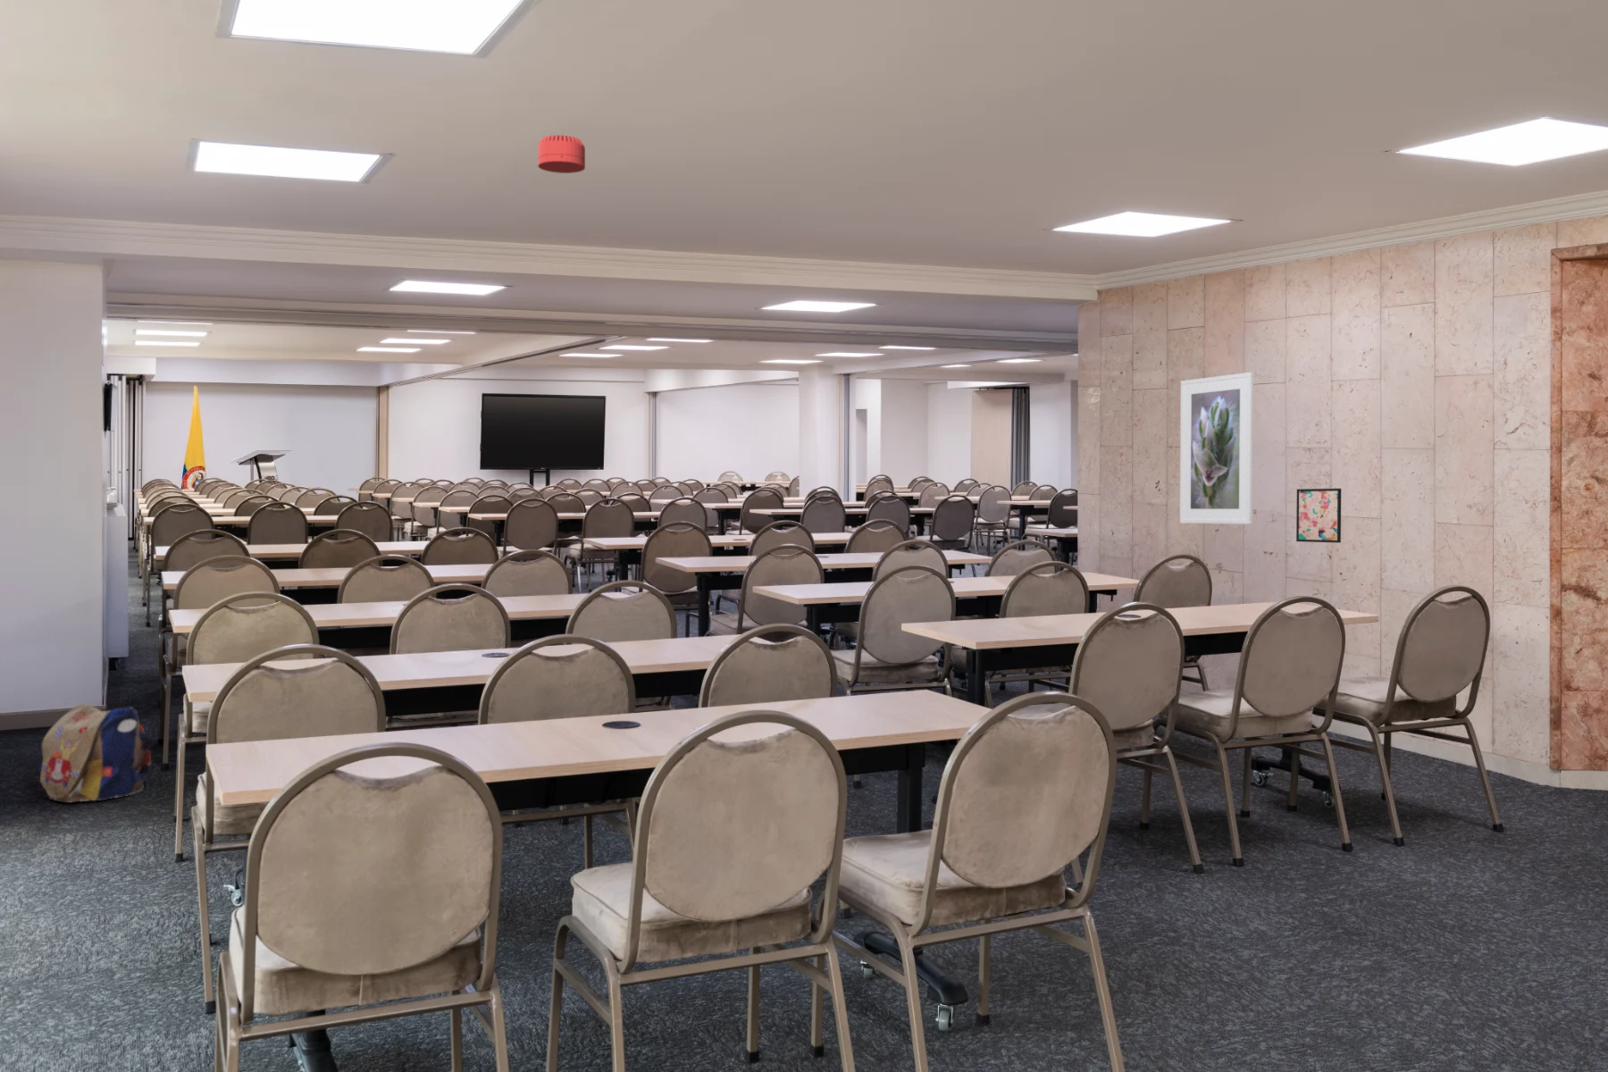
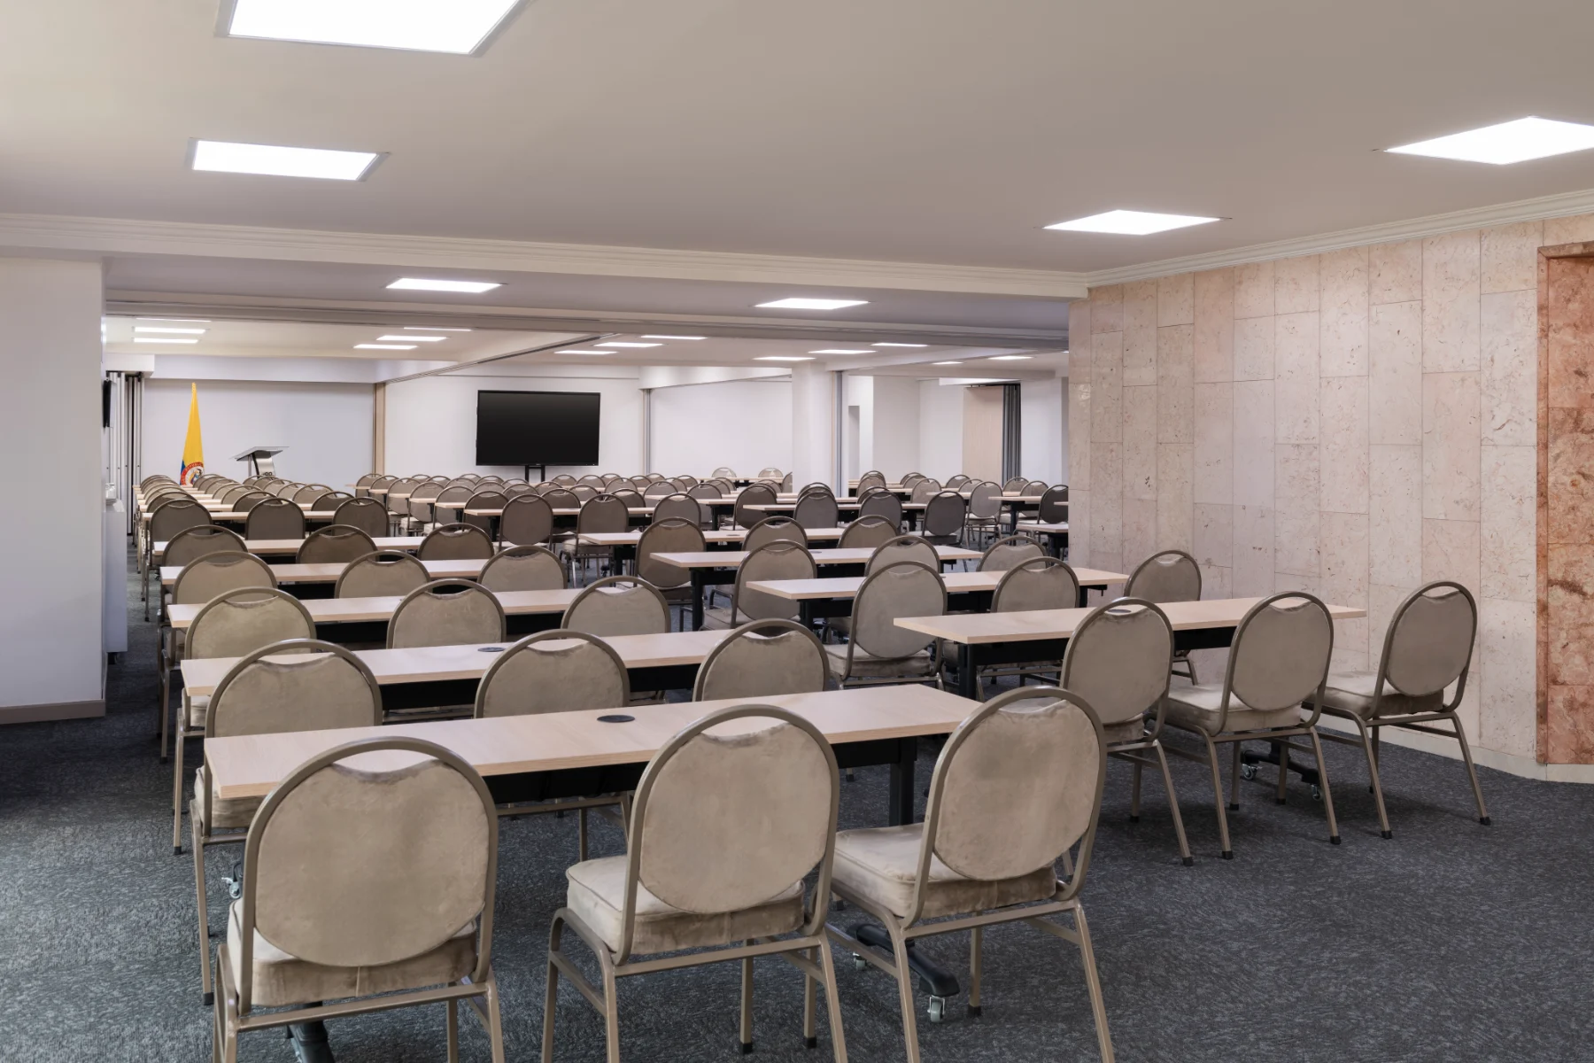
- smoke detector [537,134,586,175]
- wall art [1296,488,1341,543]
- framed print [1180,372,1254,525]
- backpack [39,704,156,803]
